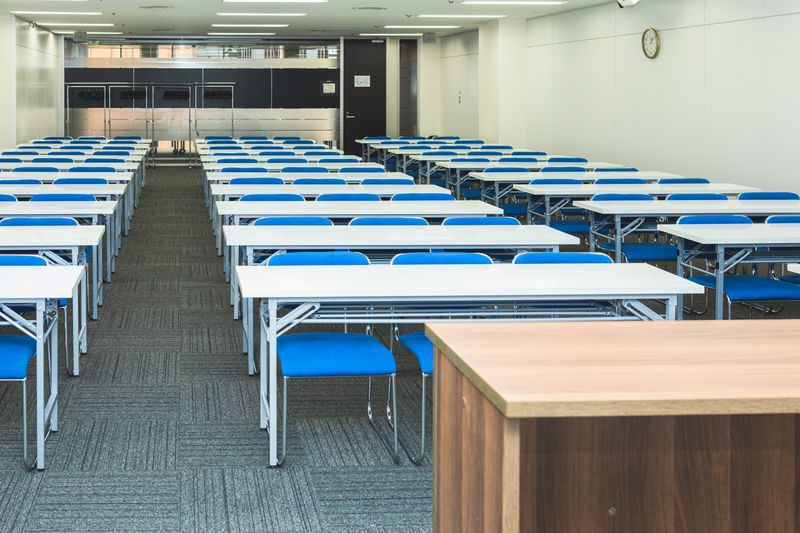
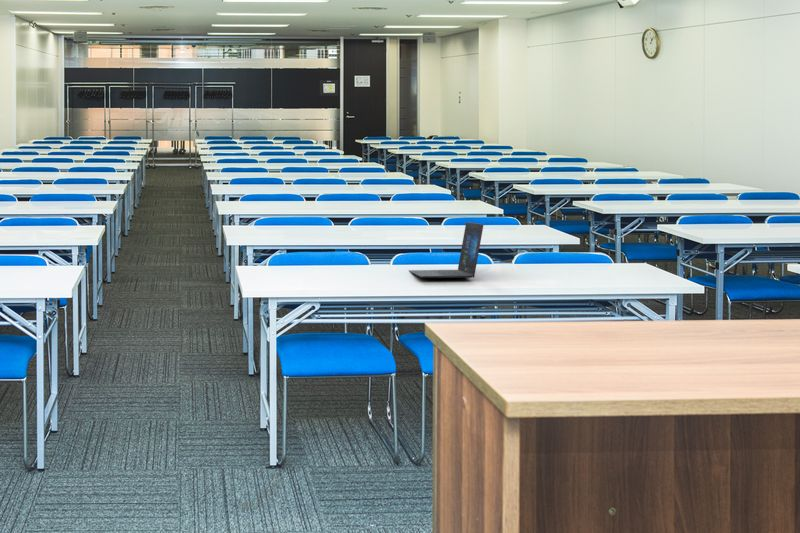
+ laptop [408,221,484,279]
